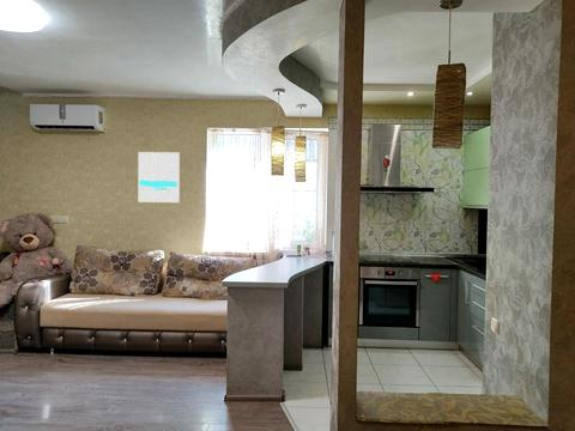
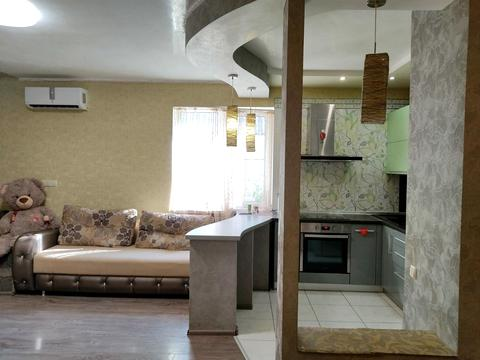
- wall art [138,151,181,204]
